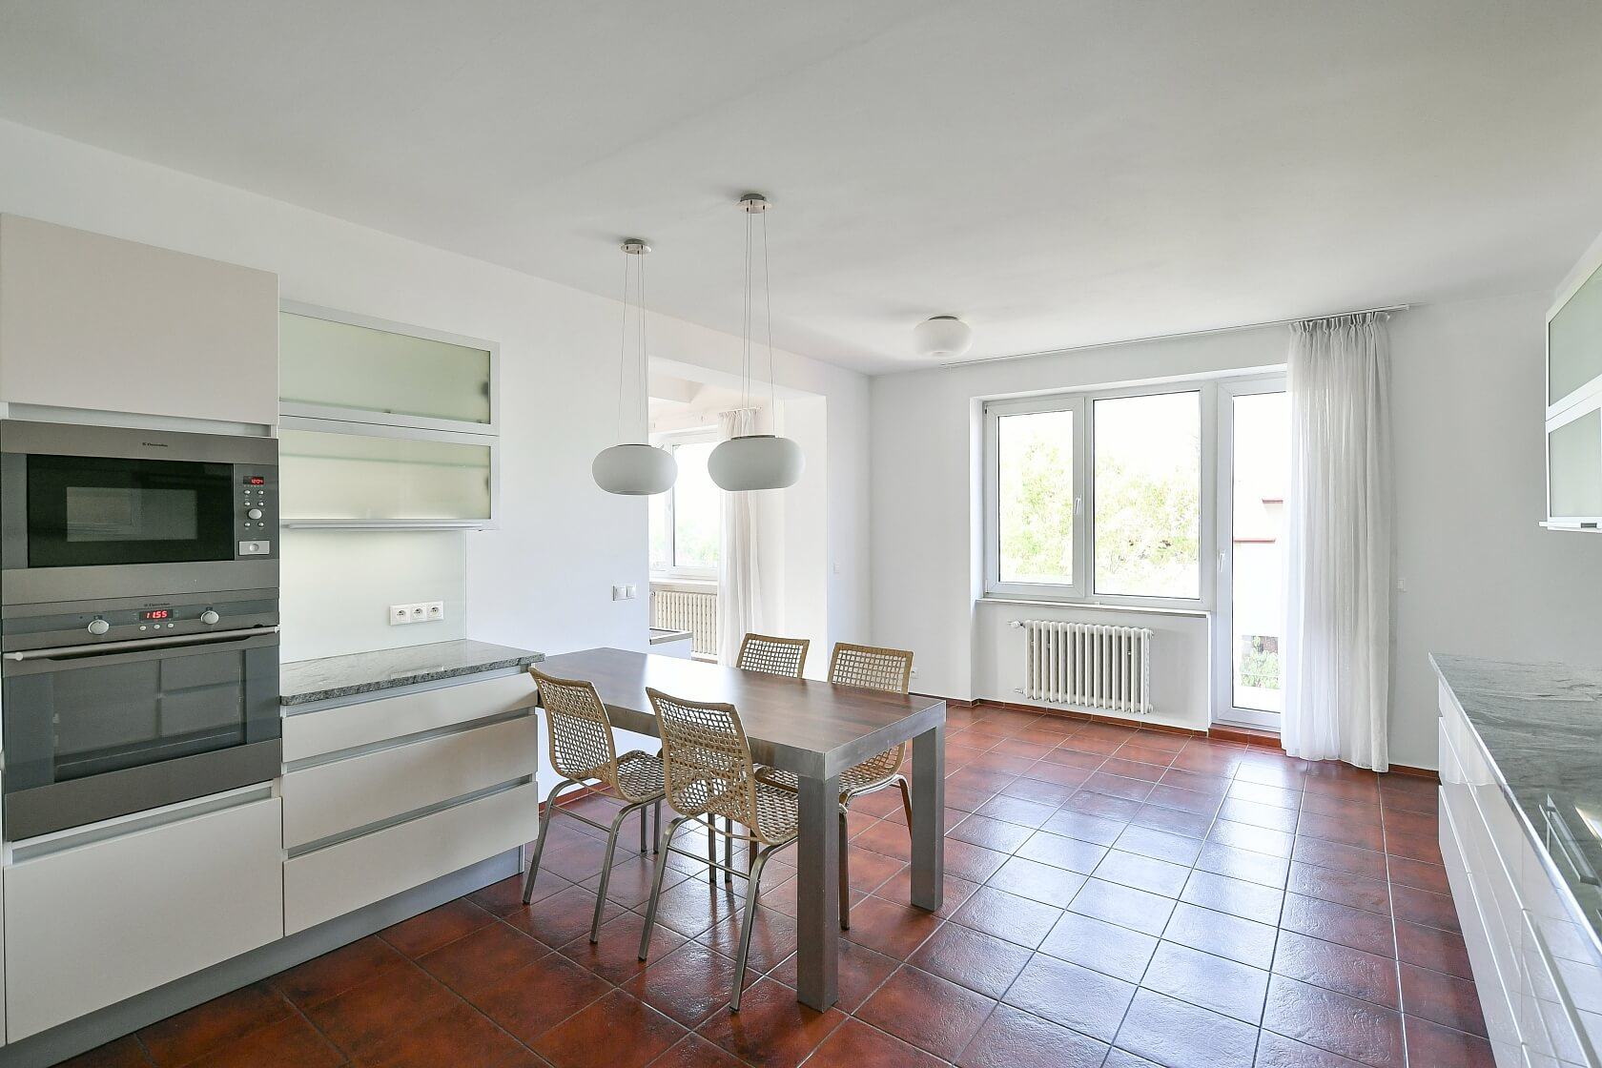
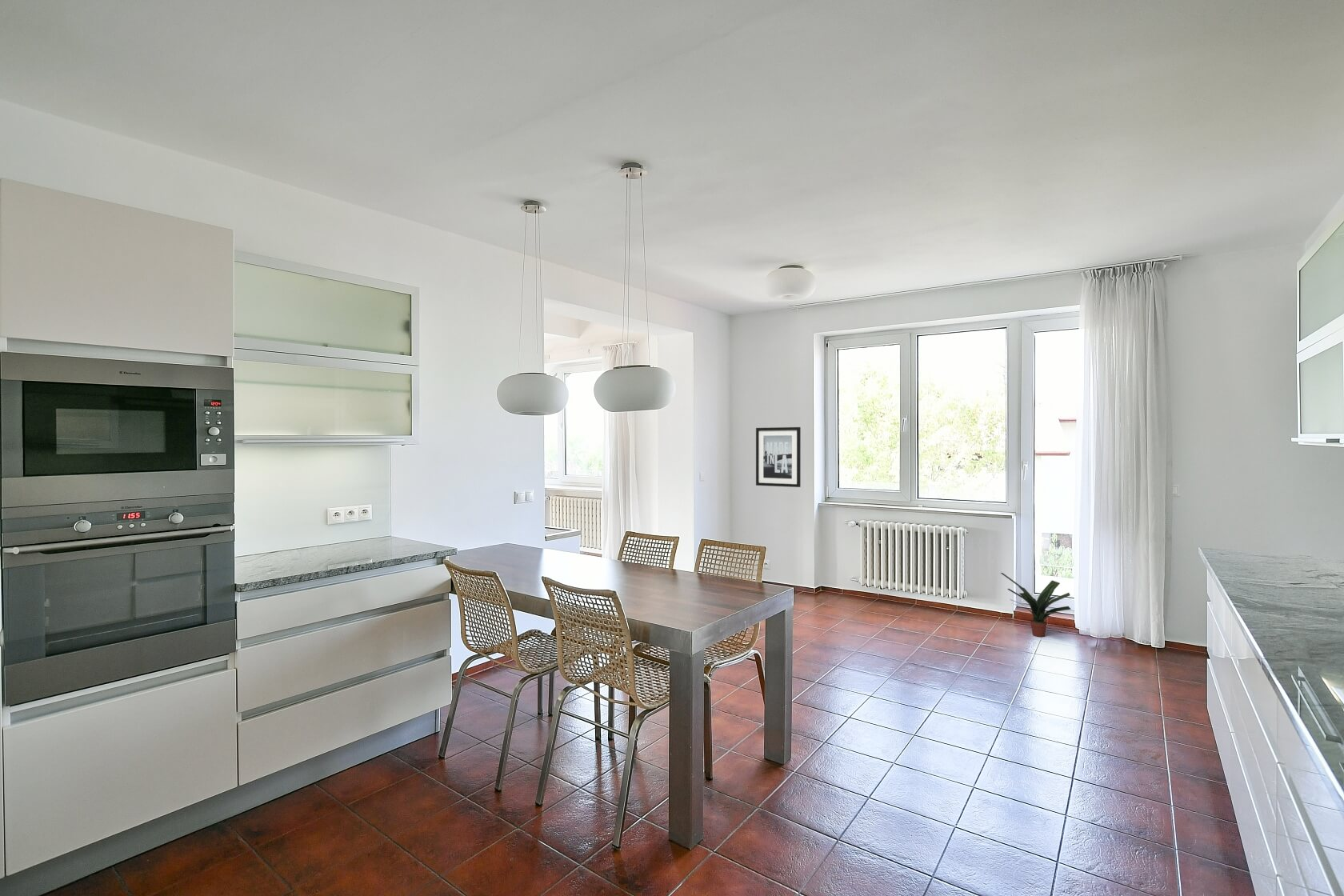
+ potted plant [1000,572,1072,638]
+ wall art [755,426,802,488]
